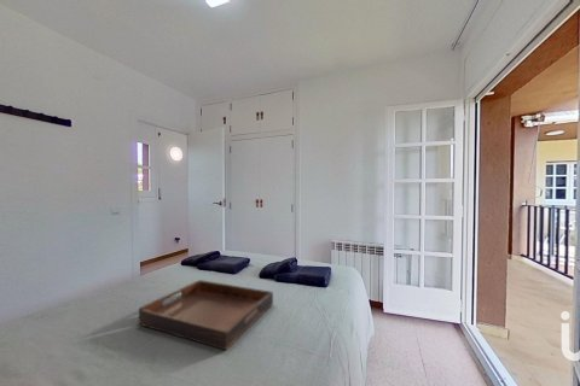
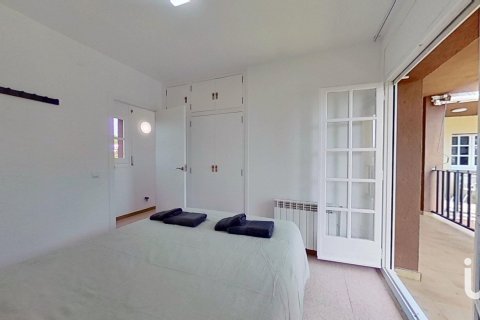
- serving tray [138,279,274,351]
